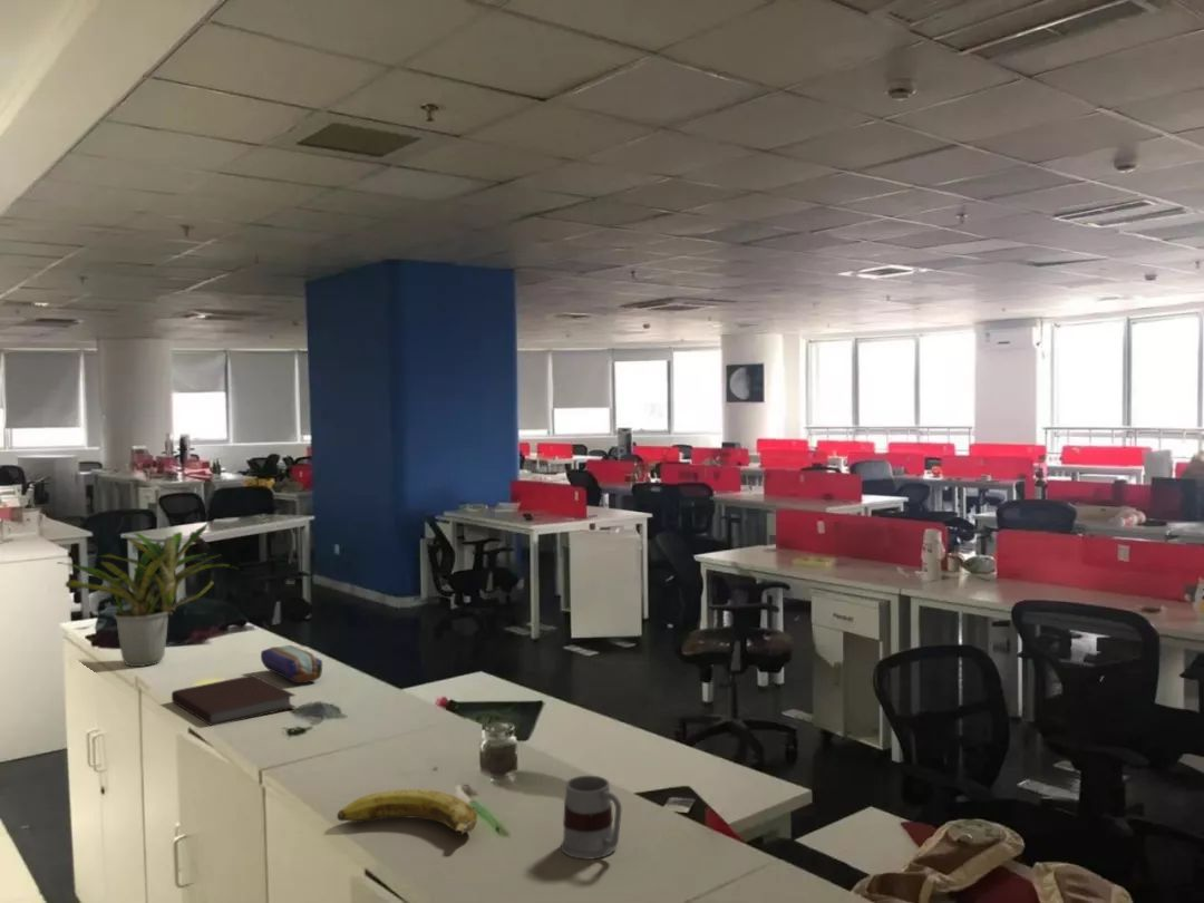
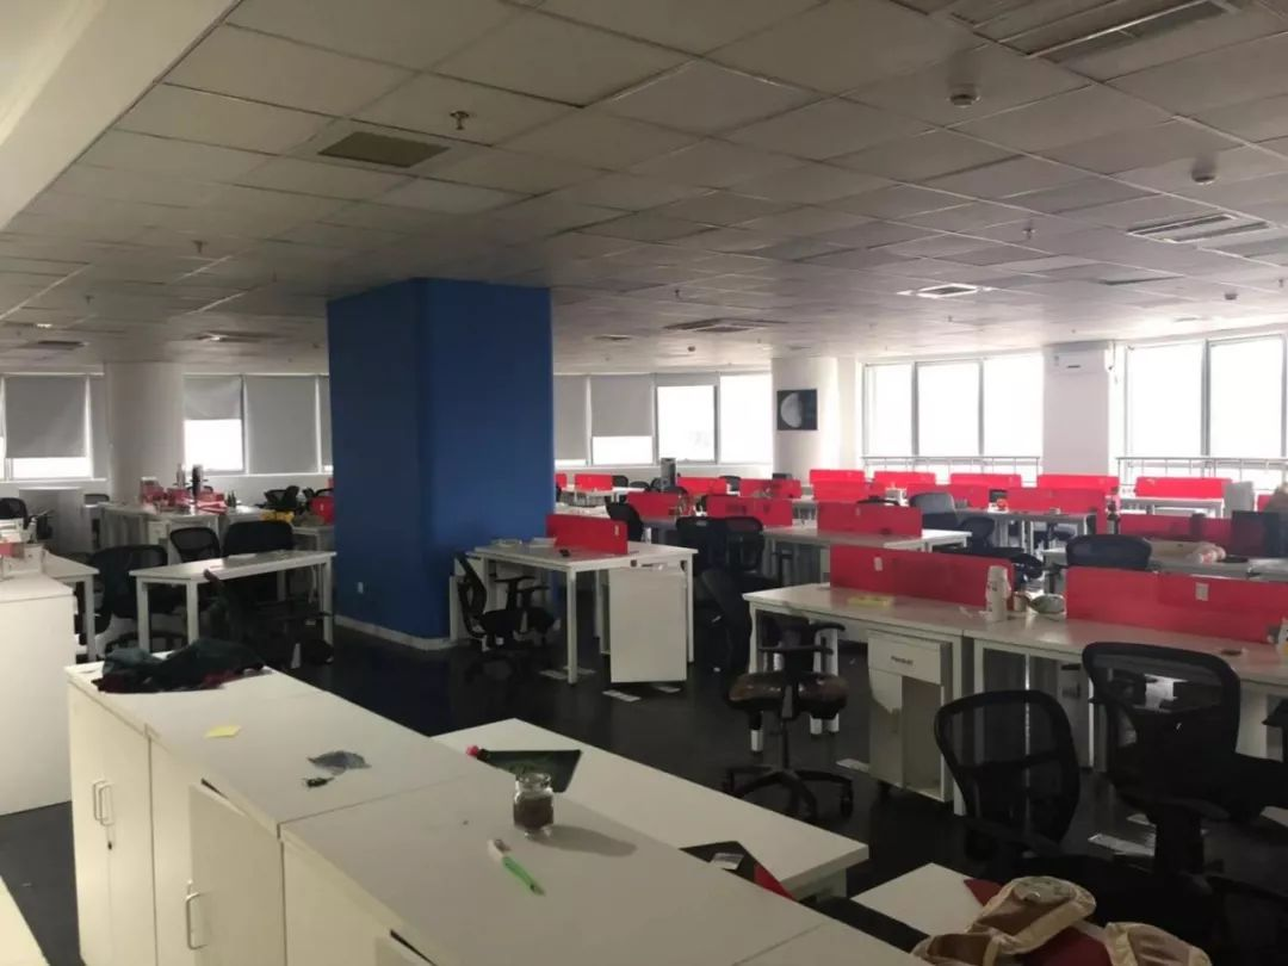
- pencil case [260,644,323,684]
- banana [336,788,478,836]
- potted plant [56,521,240,668]
- notebook [171,673,298,727]
- mug [560,775,622,861]
